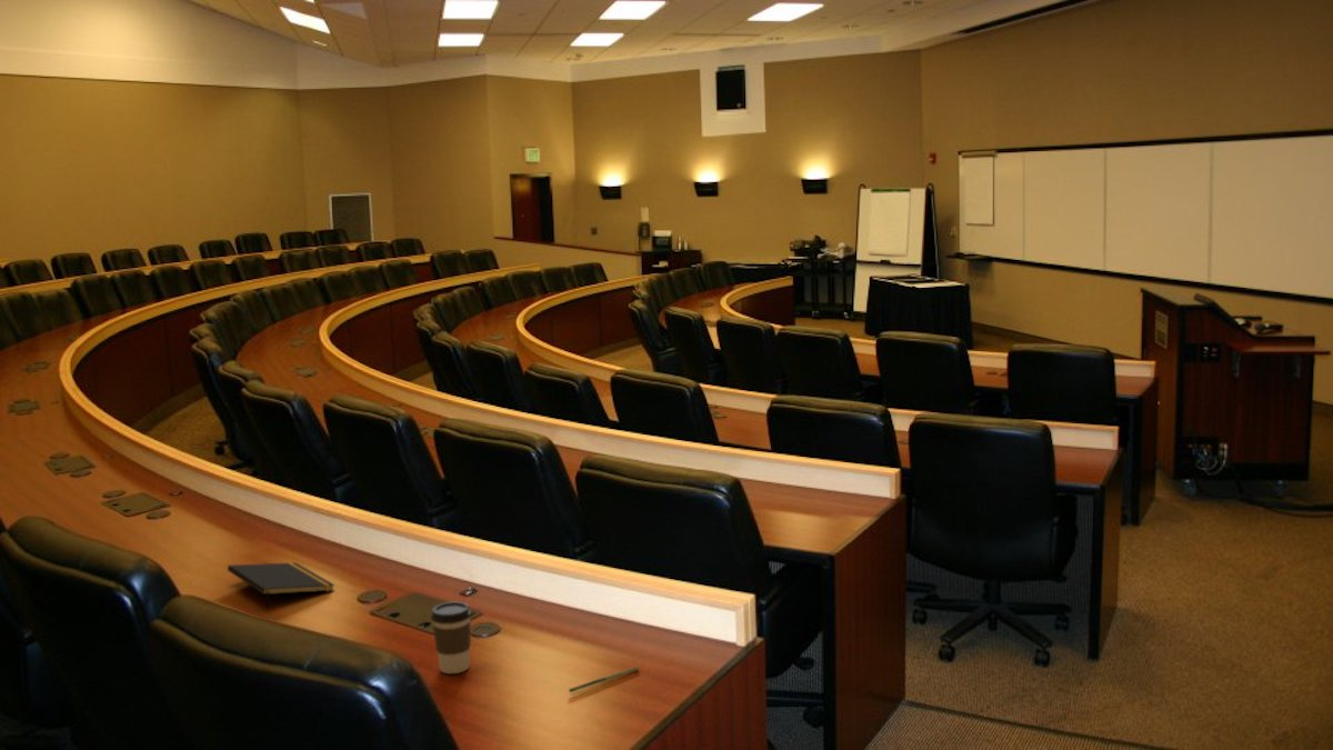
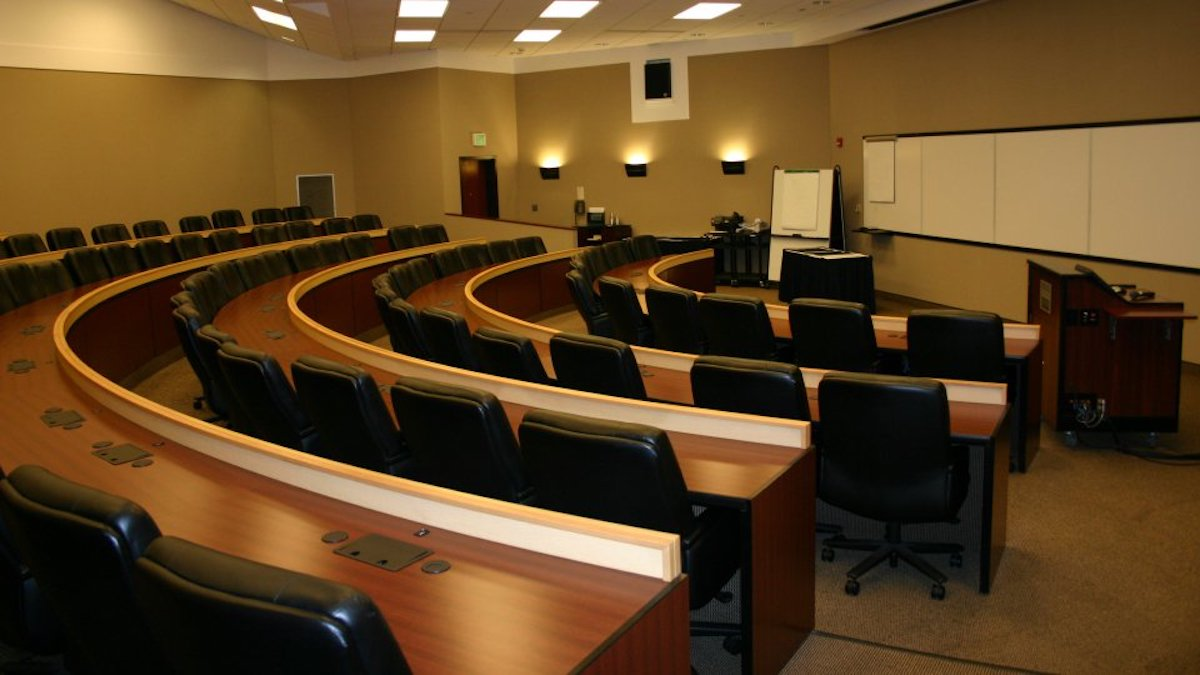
- notepad [227,561,335,610]
- pen [568,666,640,693]
- coffee cup [430,600,472,674]
